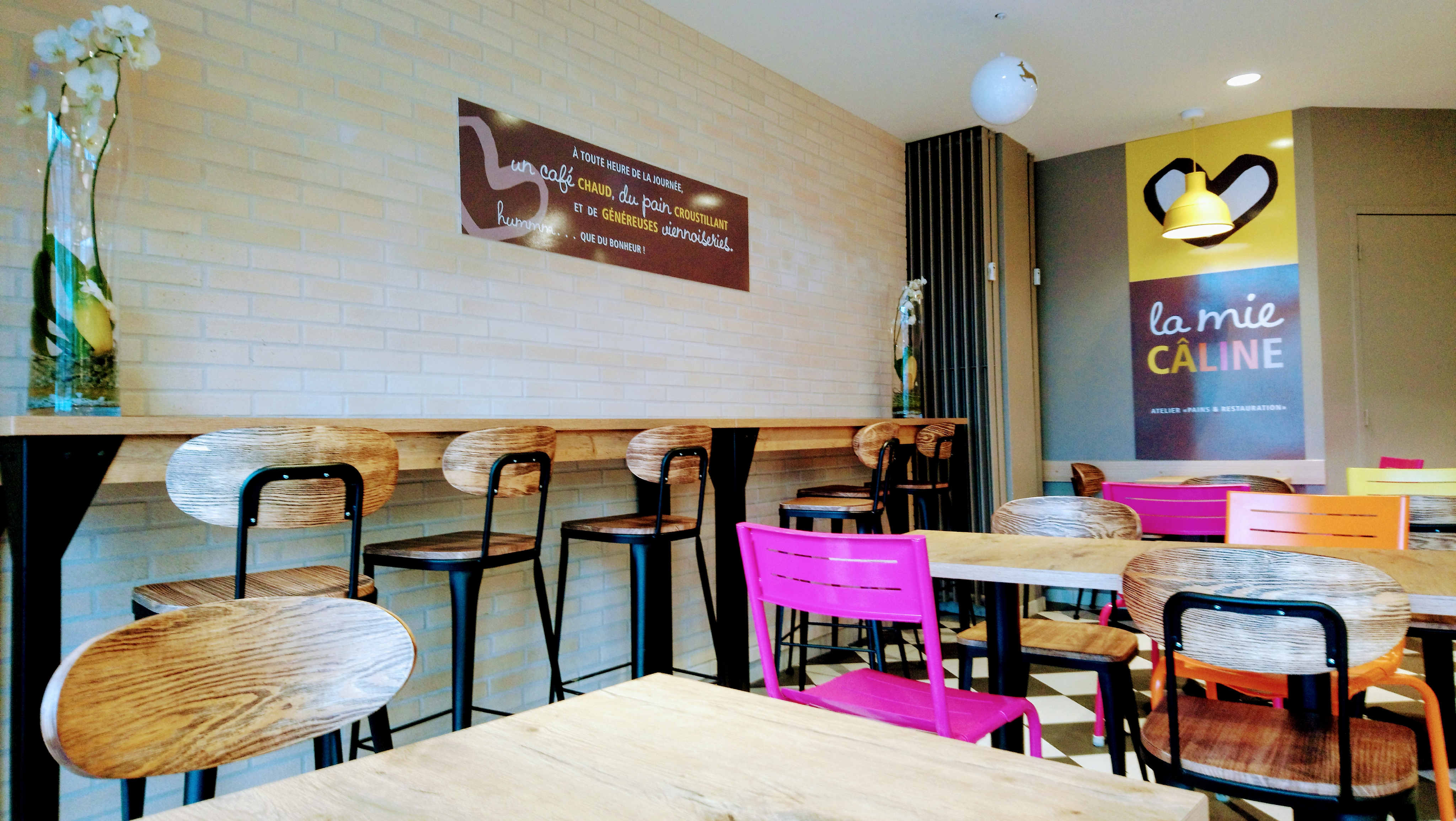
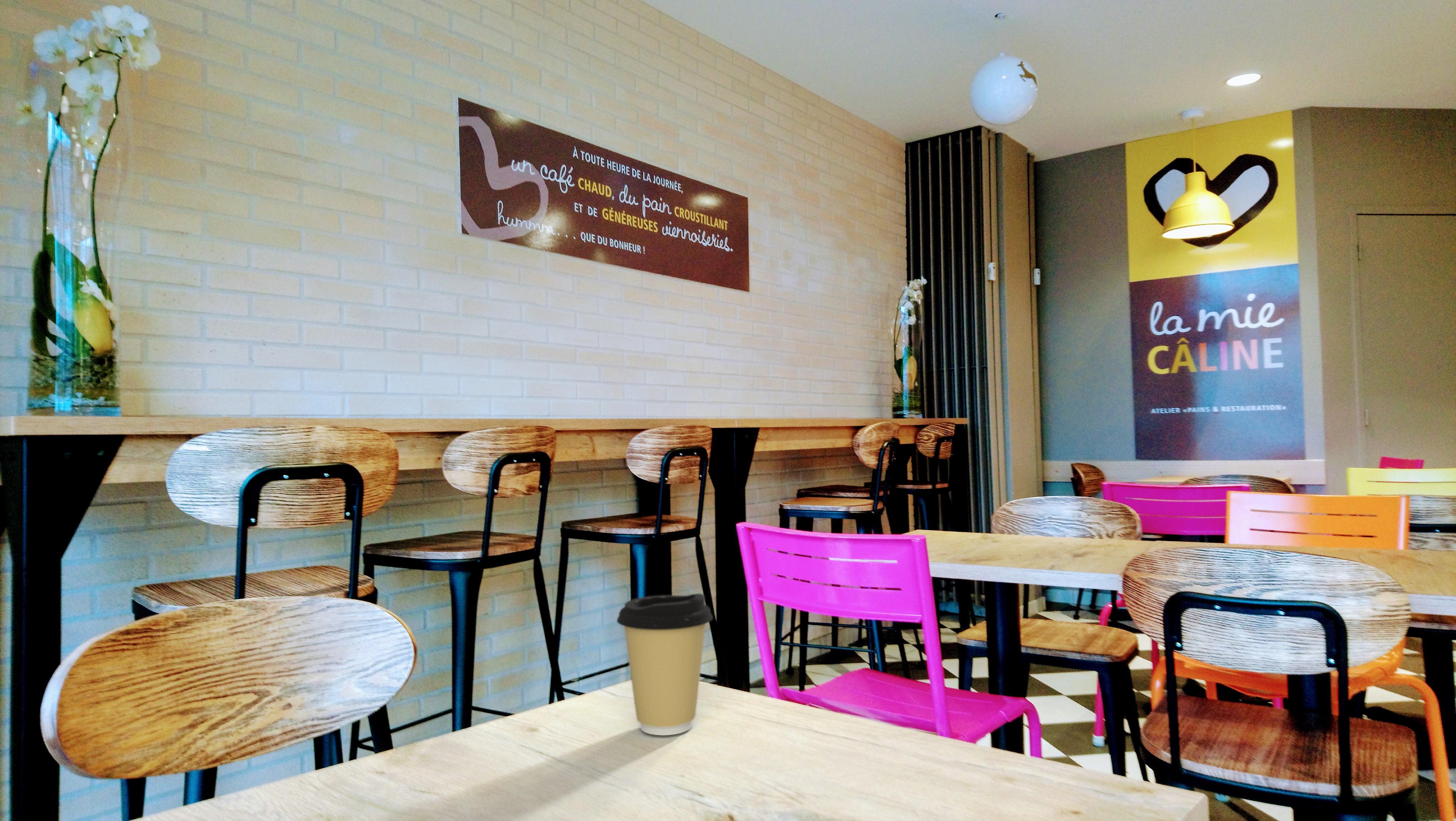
+ coffee cup [616,593,713,736]
